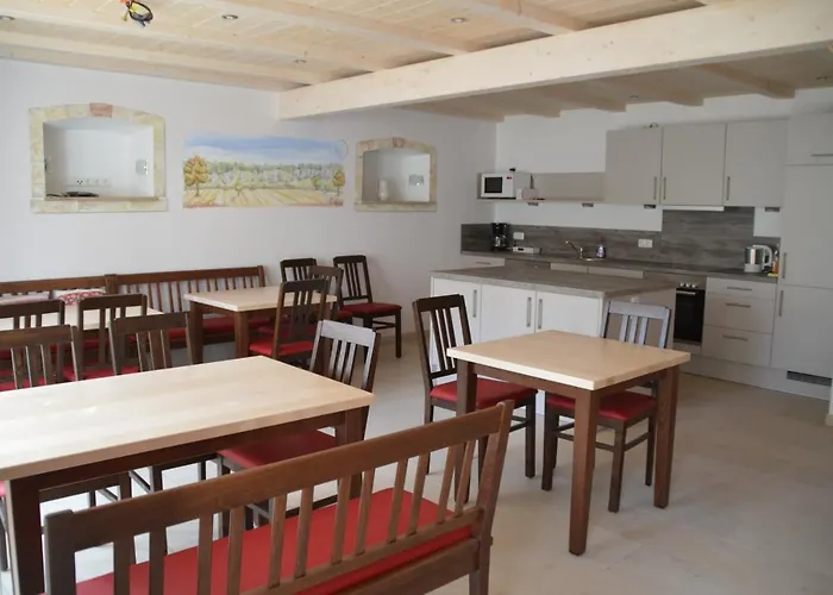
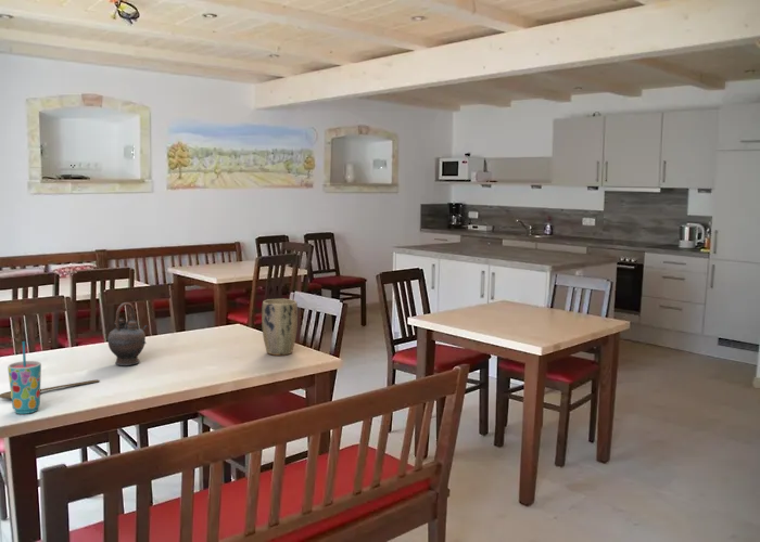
+ wooden spoon [0,378,100,400]
+ cup [7,340,42,415]
+ plant pot [261,298,299,357]
+ teapot [106,301,149,366]
